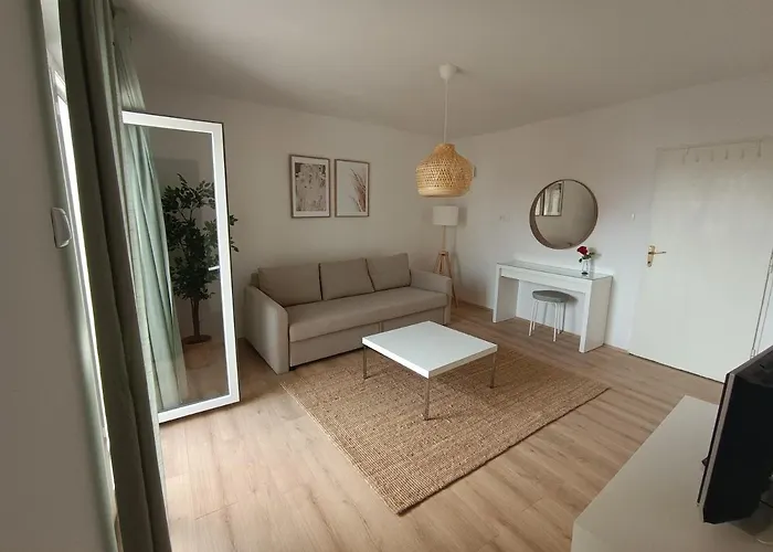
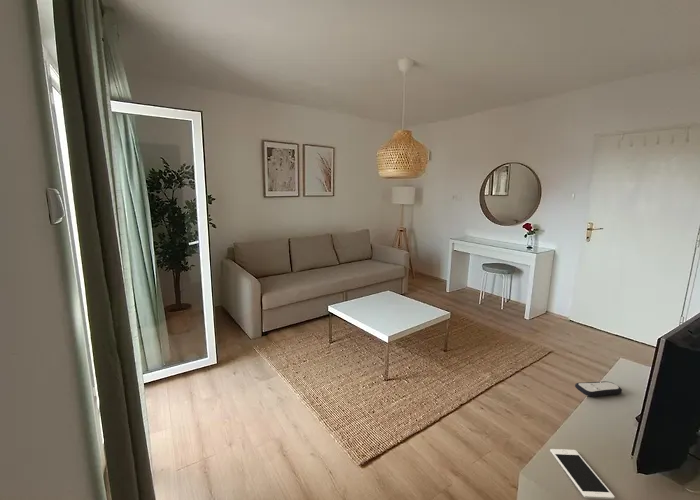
+ remote control [574,380,623,398]
+ cell phone [549,448,616,500]
